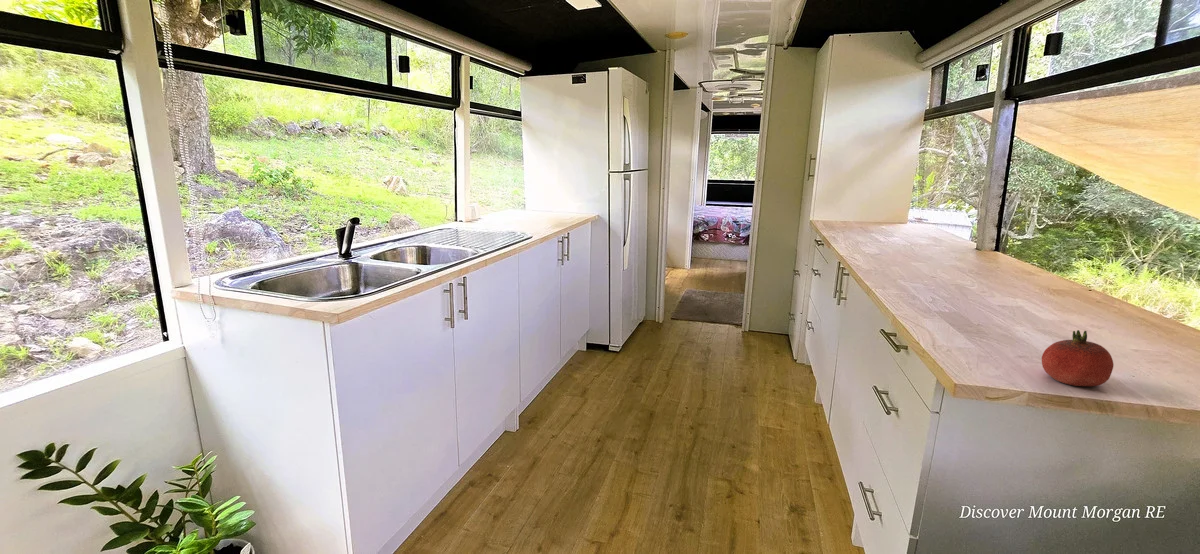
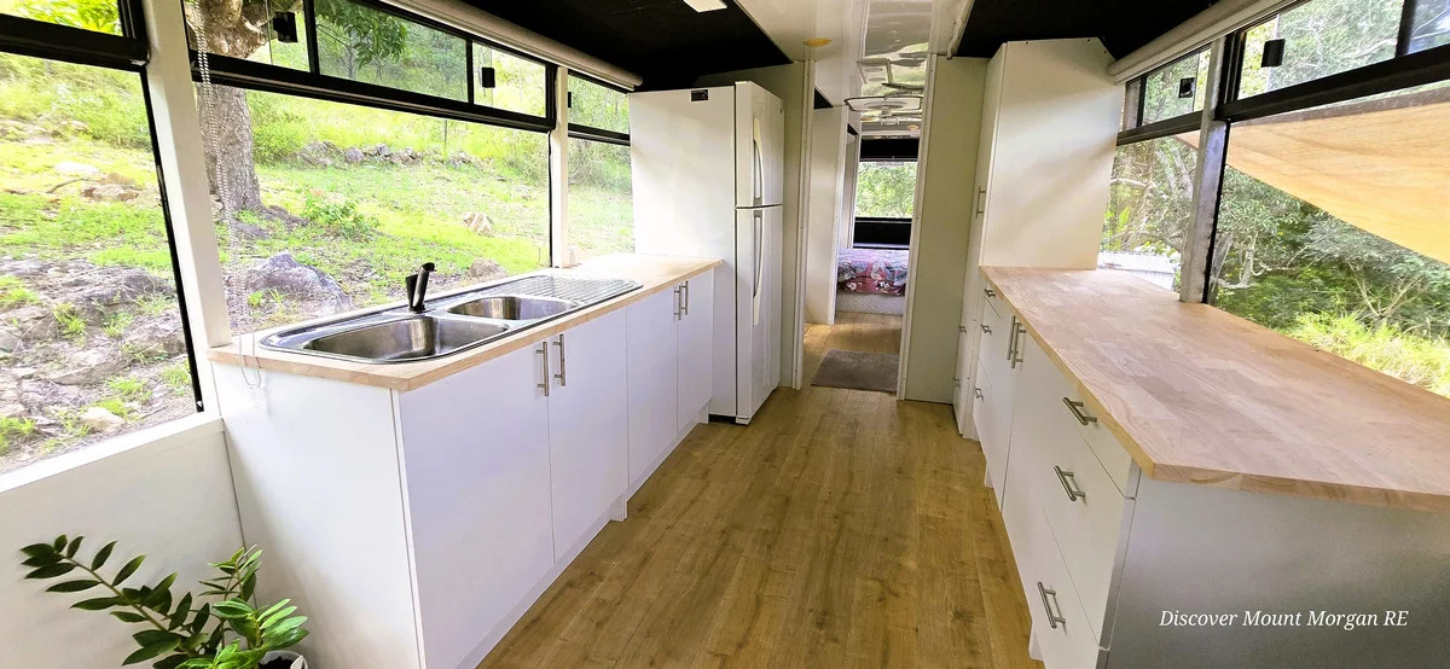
- fruit [1041,329,1115,387]
